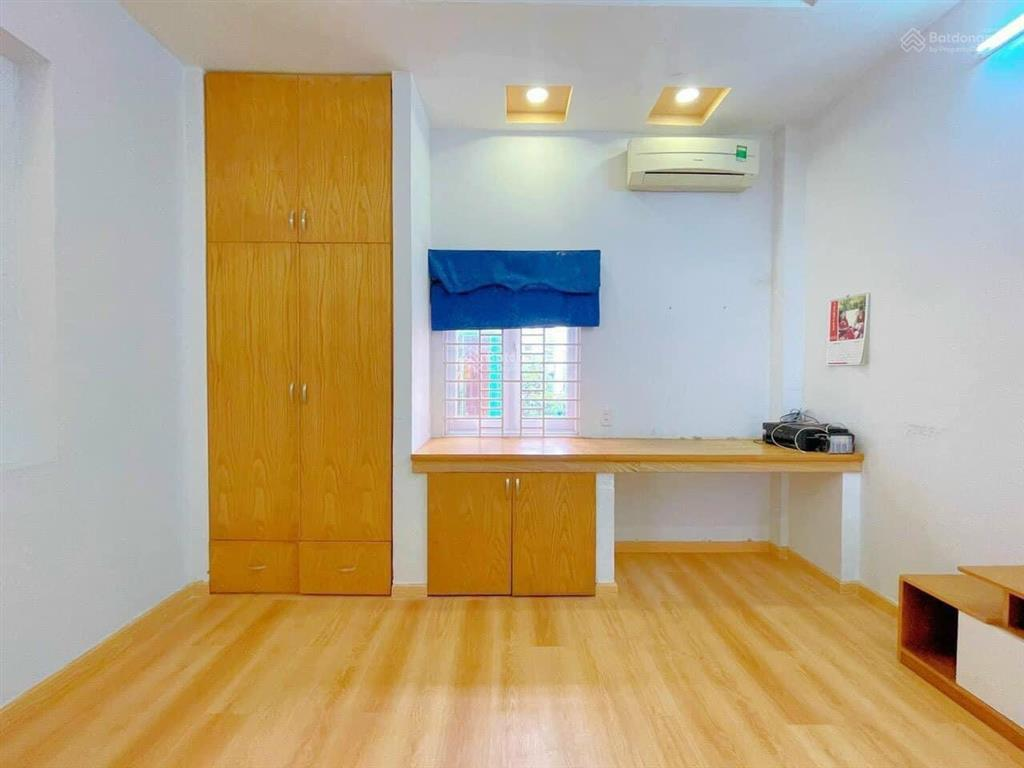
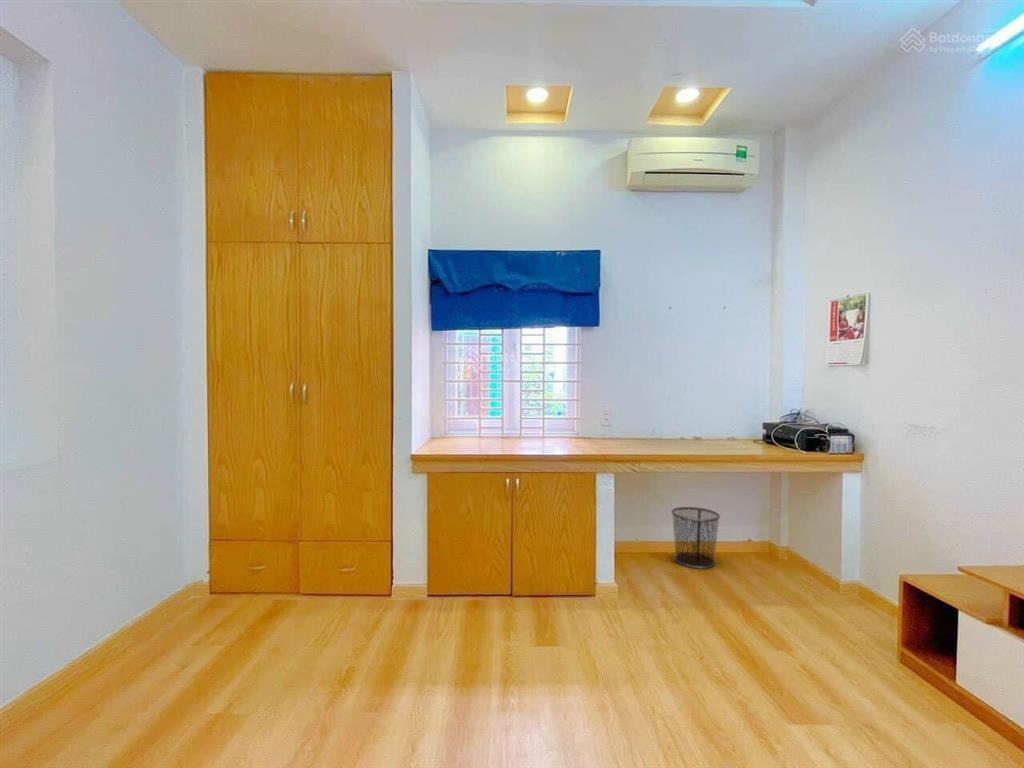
+ waste bin [670,506,721,570]
